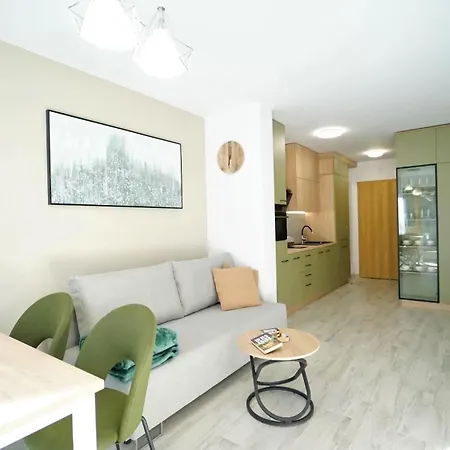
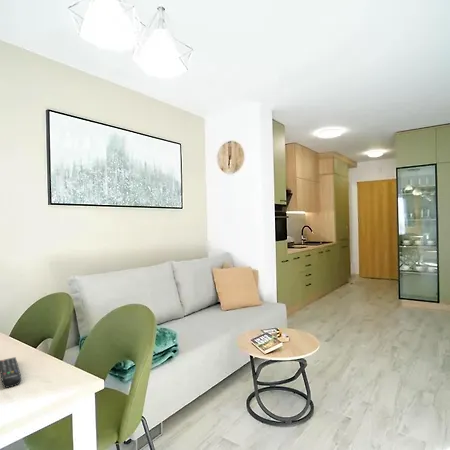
+ remote control [0,356,22,389]
